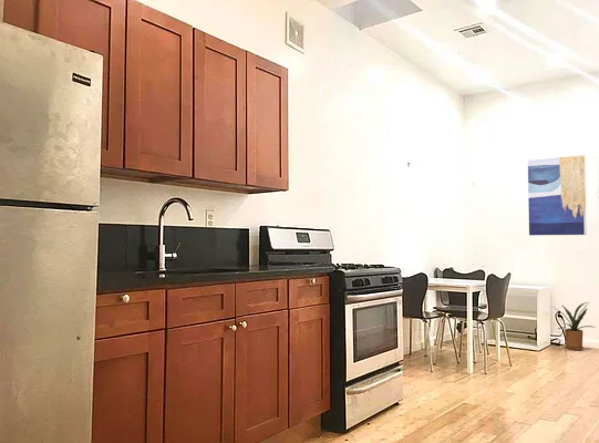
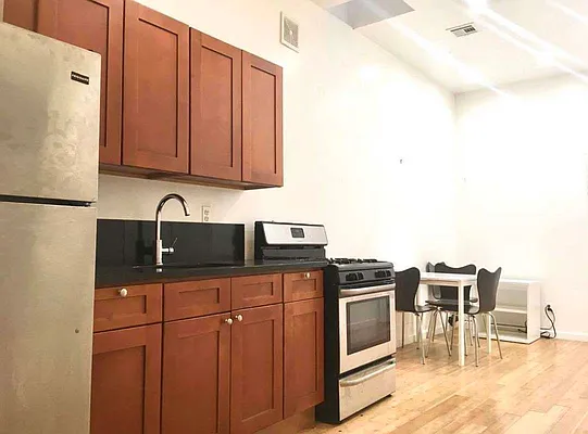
- wall art [527,154,588,236]
- house plant [549,301,597,351]
